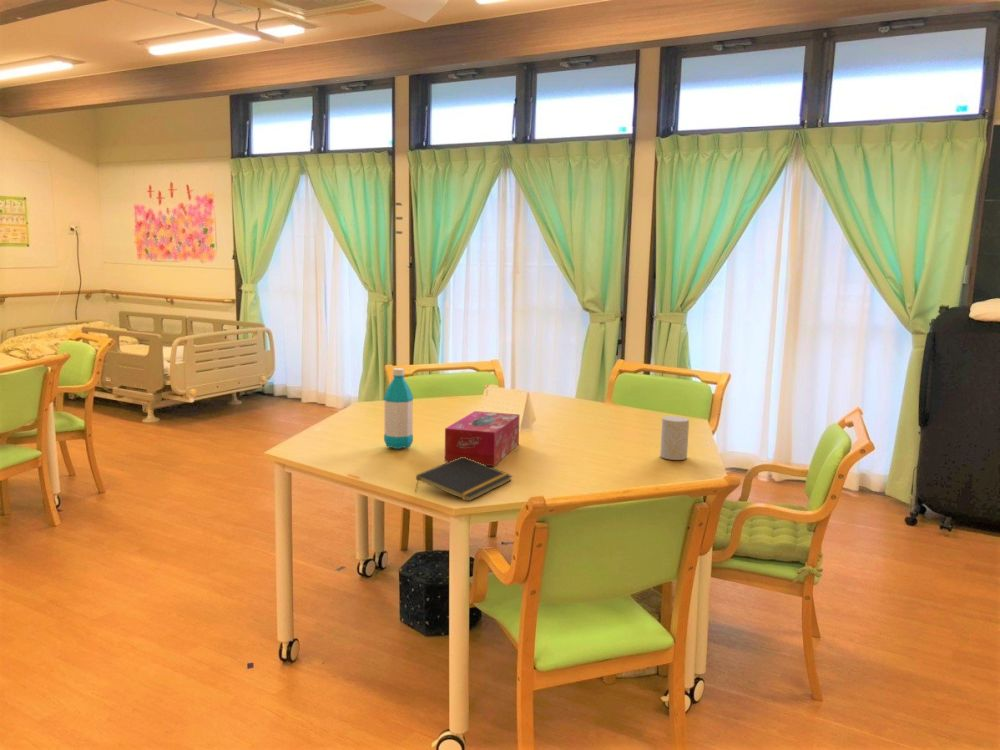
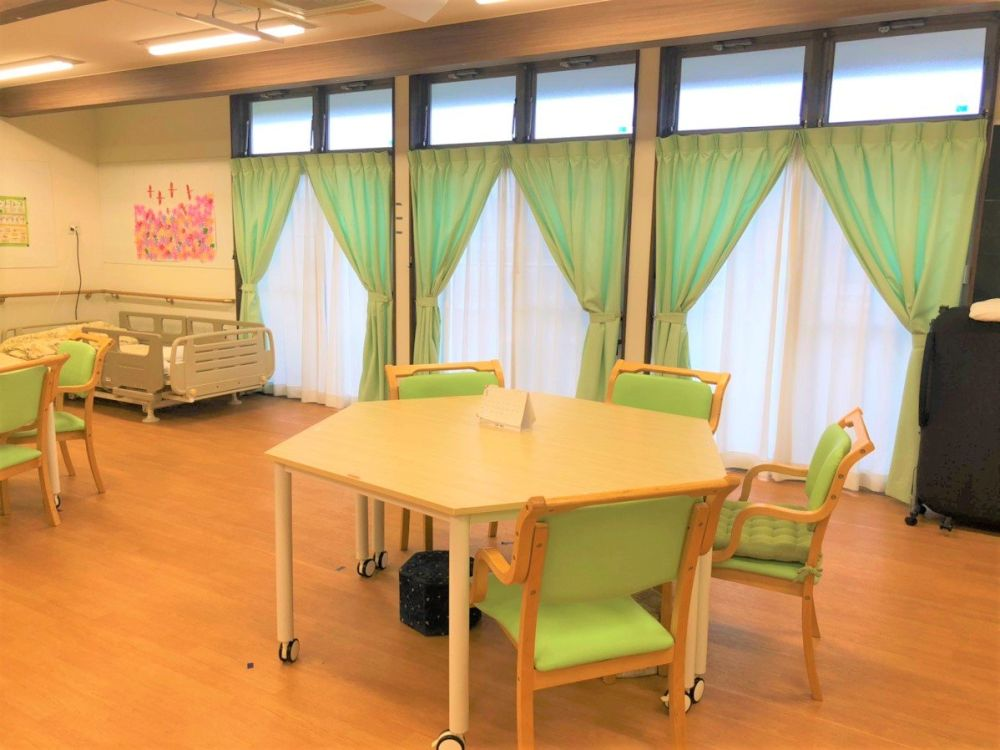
- water bottle [383,367,414,450]
- notepad [414,457,513,502]
- cup [659,415,690,461]
- tissue box [444,410,520,467]
